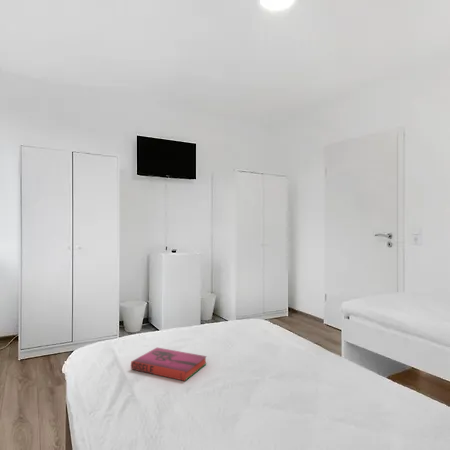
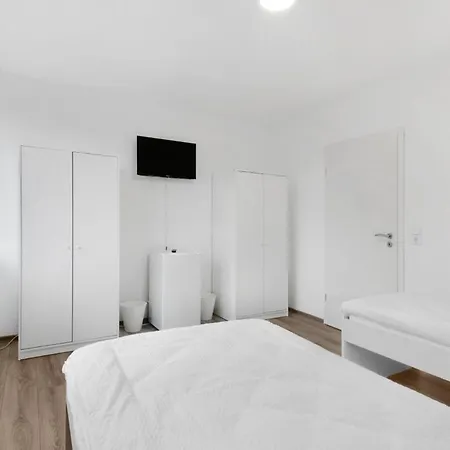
- hardback book [130,347,208,382]
